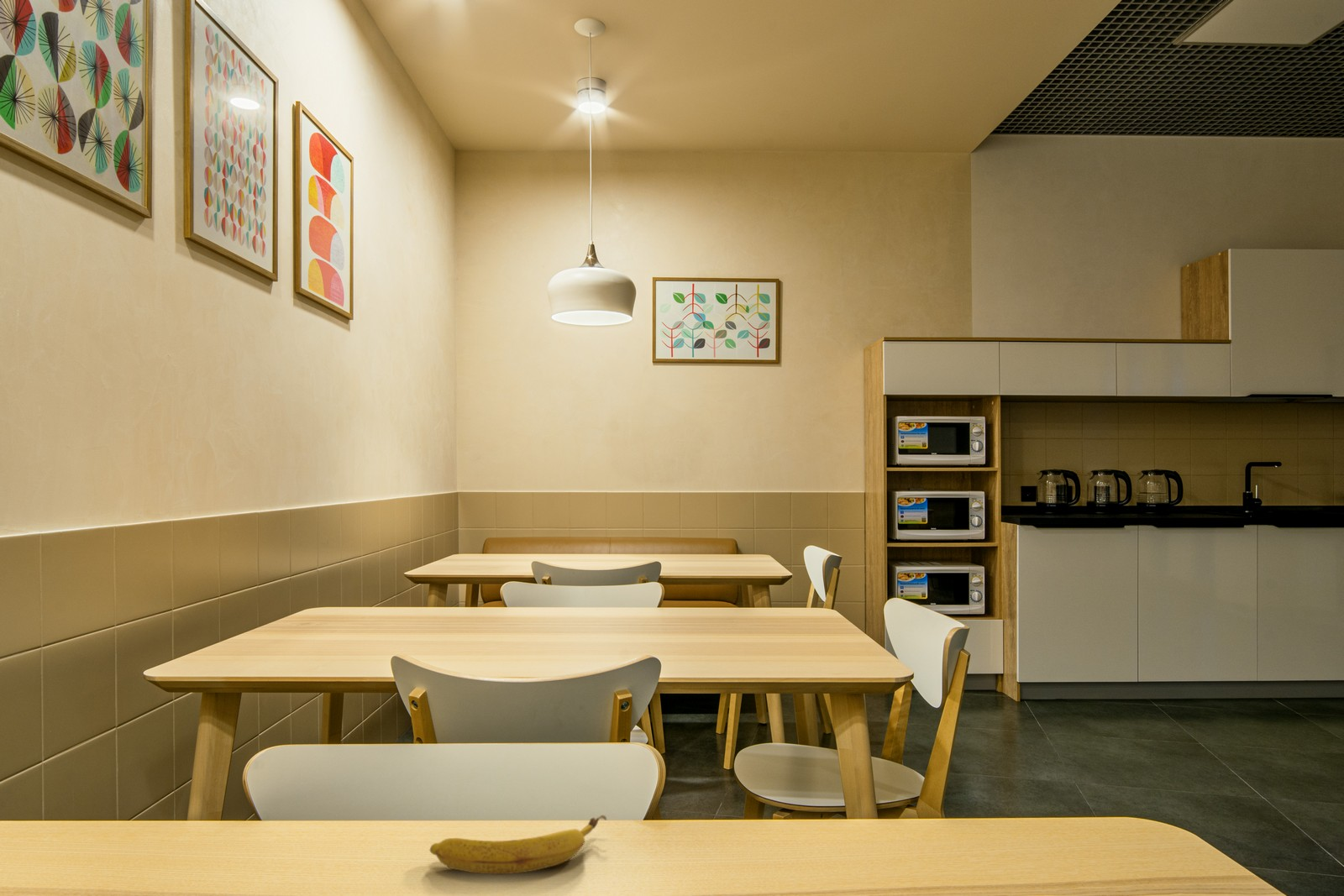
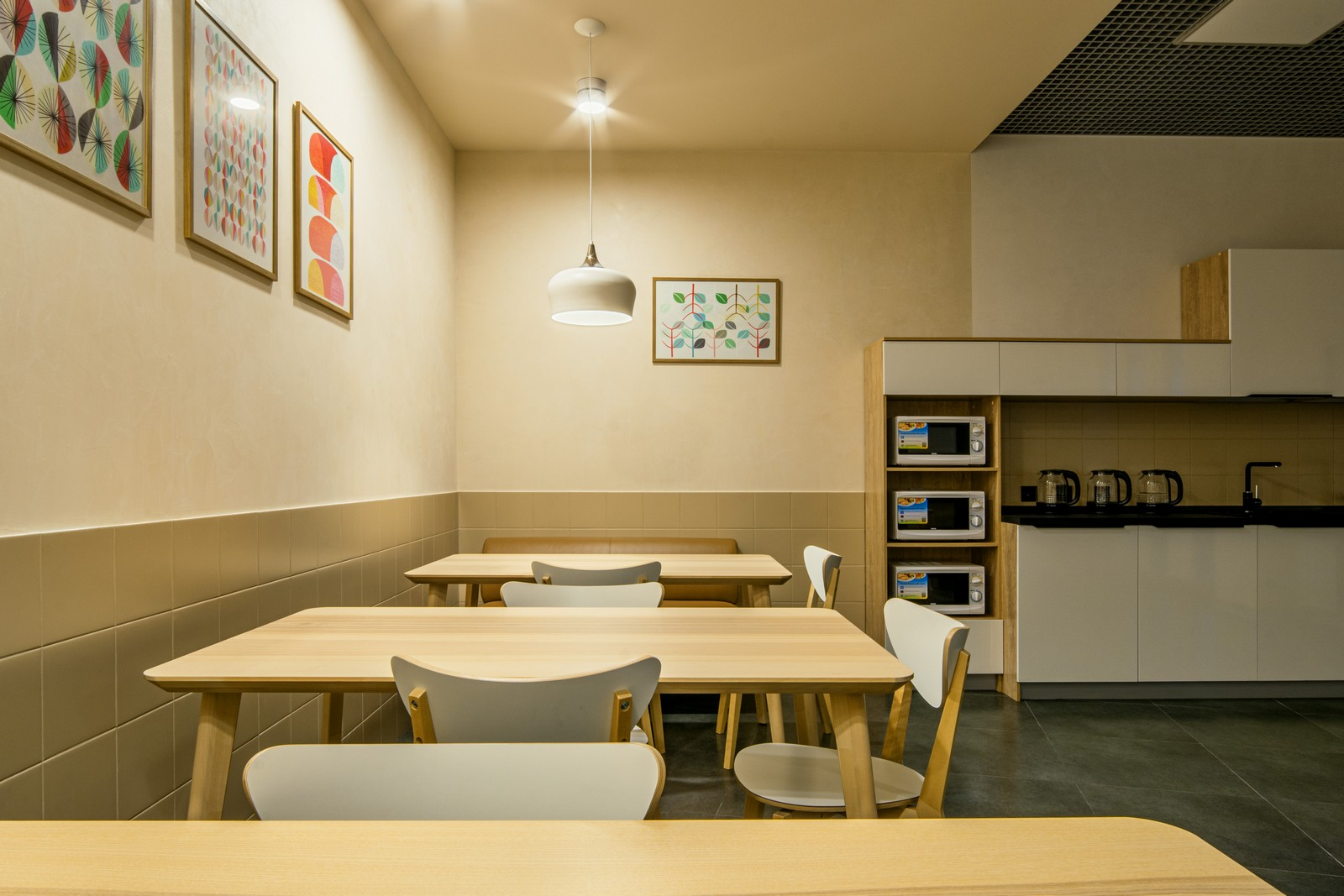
- banana [429,814,607,875]
